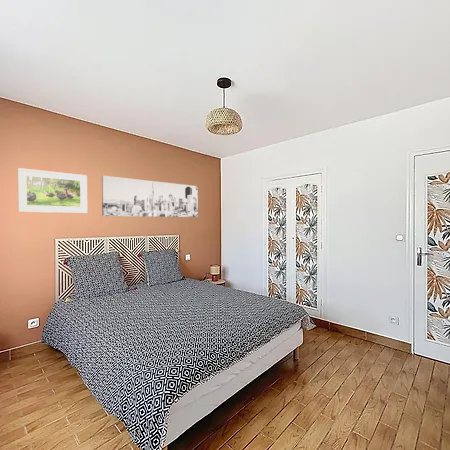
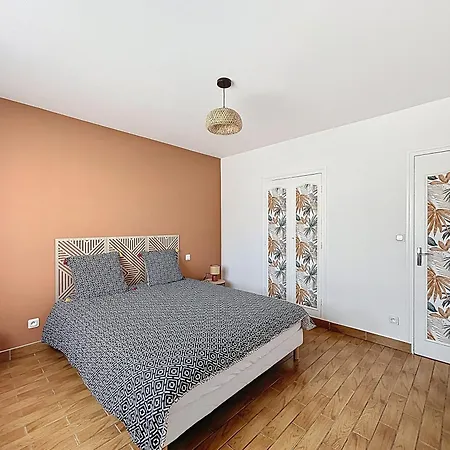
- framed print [17,167,88,214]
- wall art [101,175,199,218]
